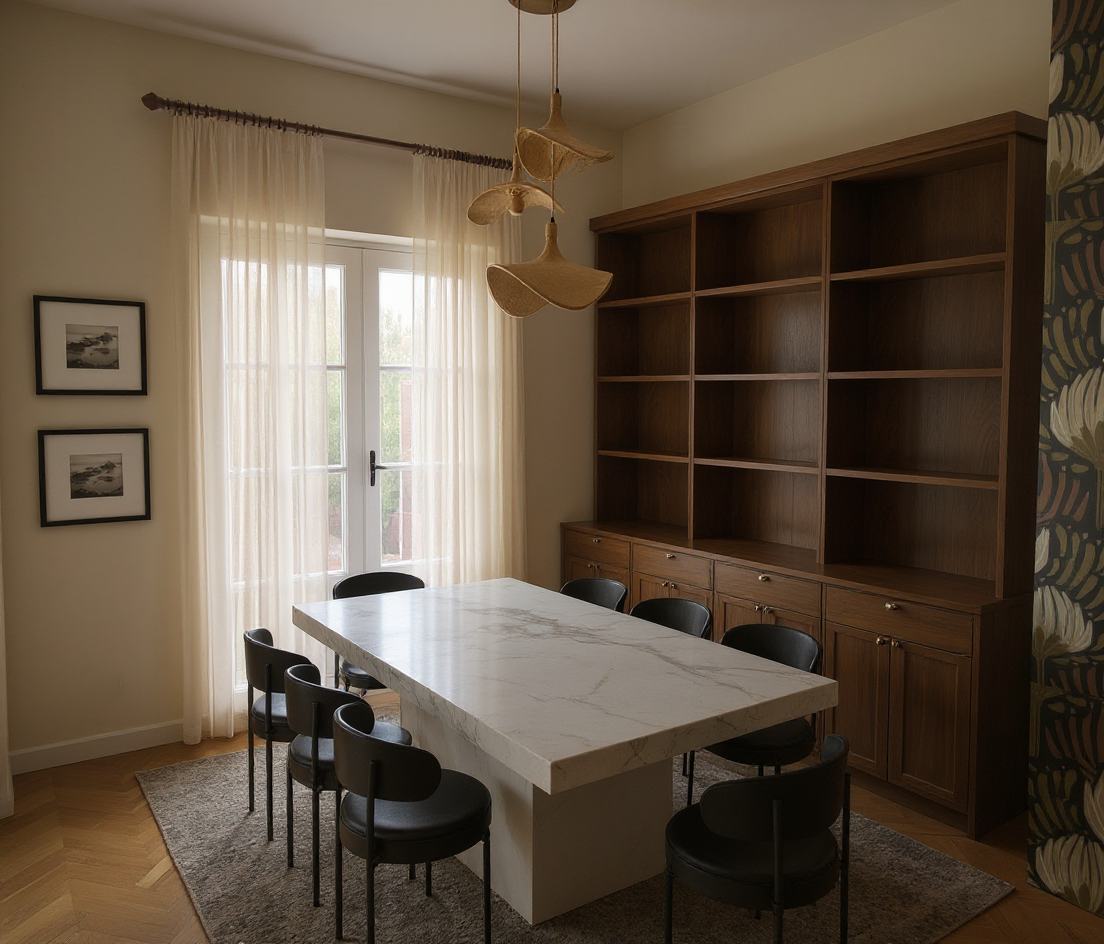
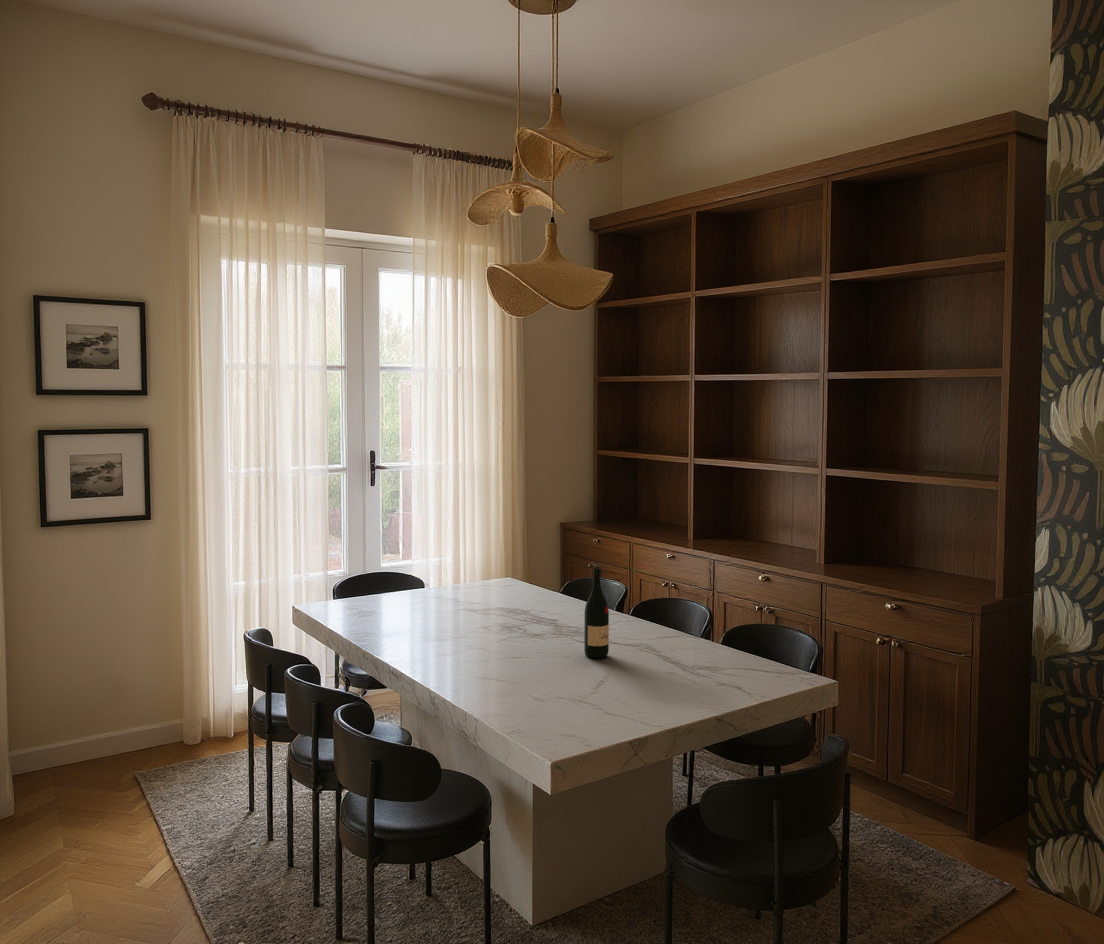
+ wine bottle [583,564,610,659]
